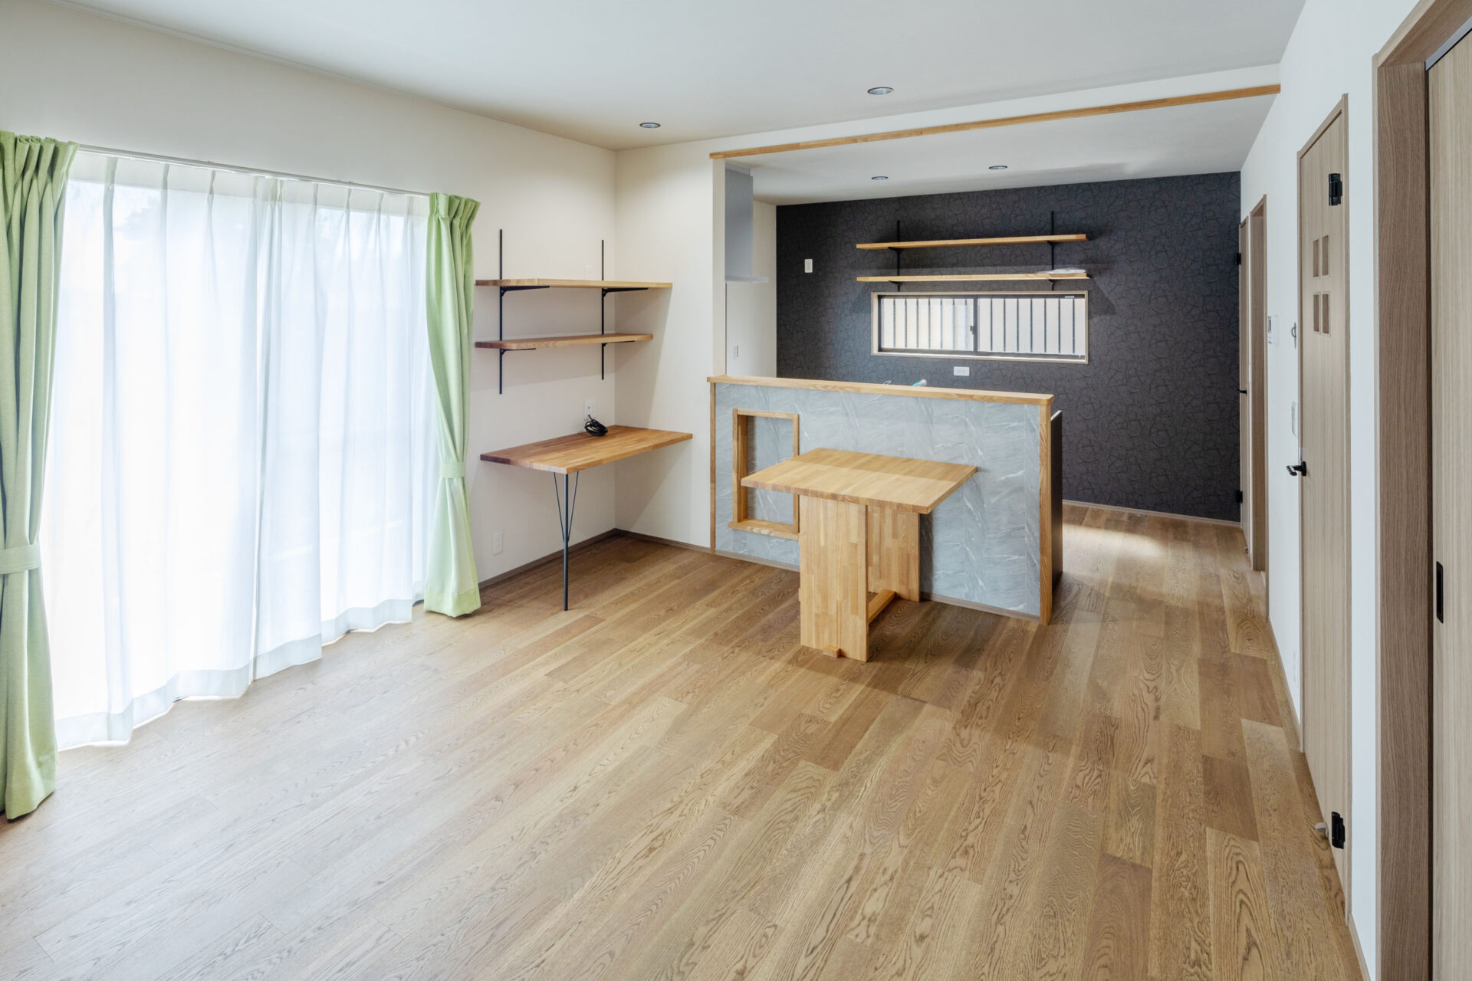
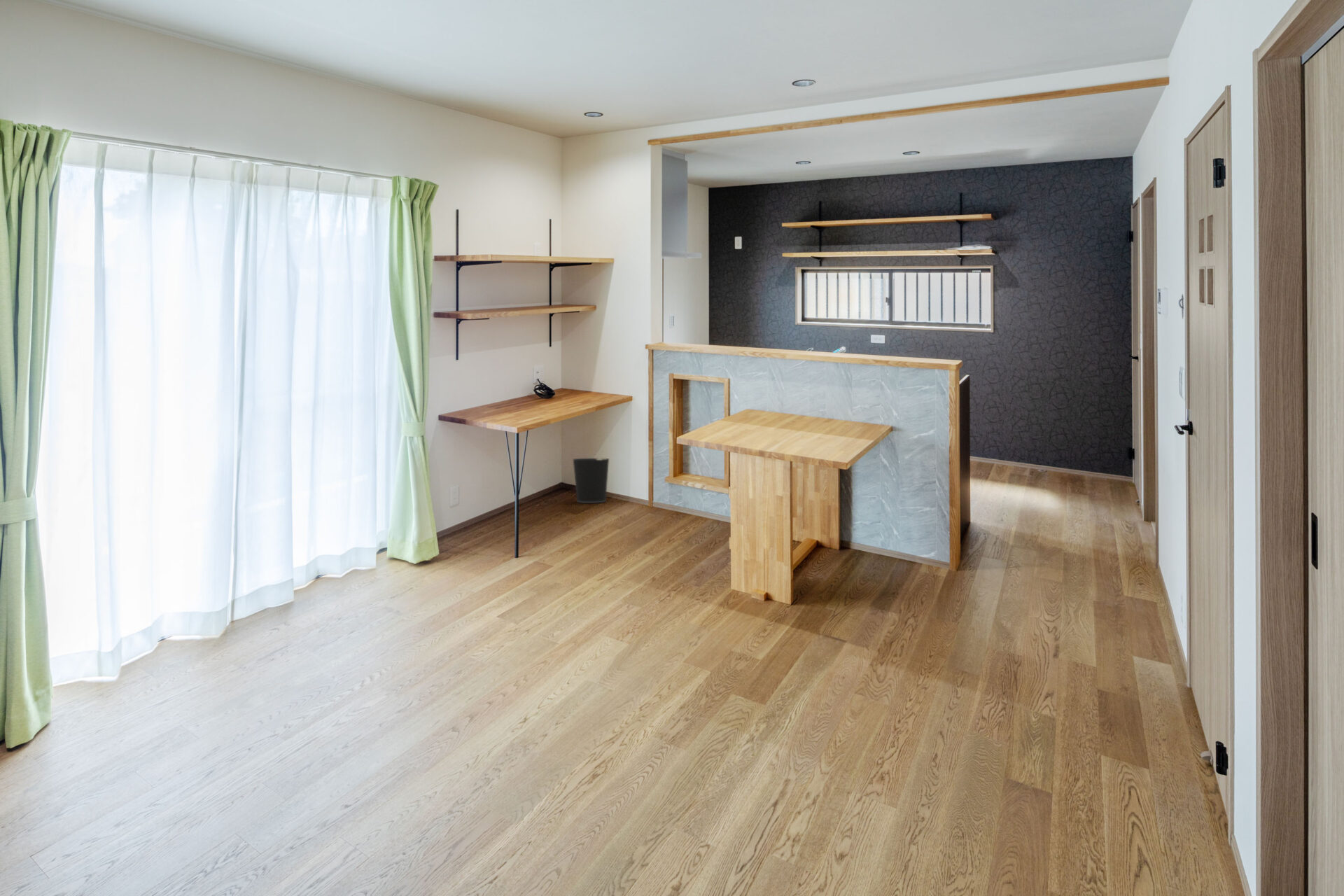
+ wastebasket [572,458,610,504]
